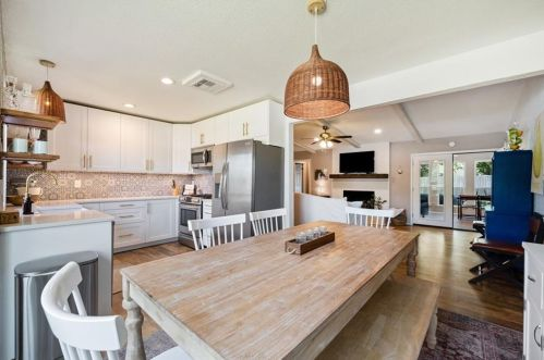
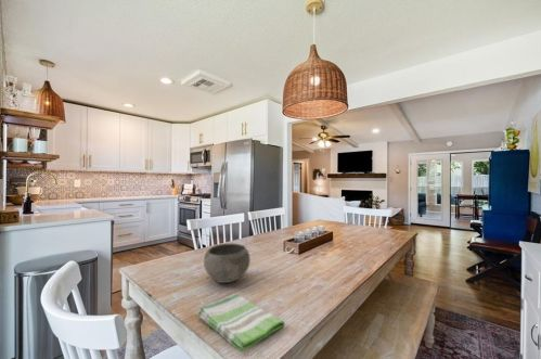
+ bowl [203,242,252,284]
+ dish towel [196,293,285,352]
